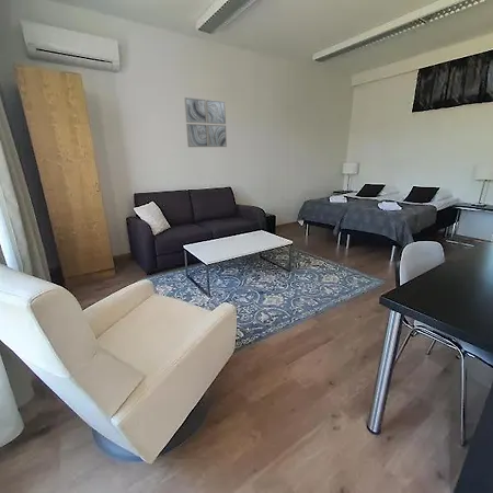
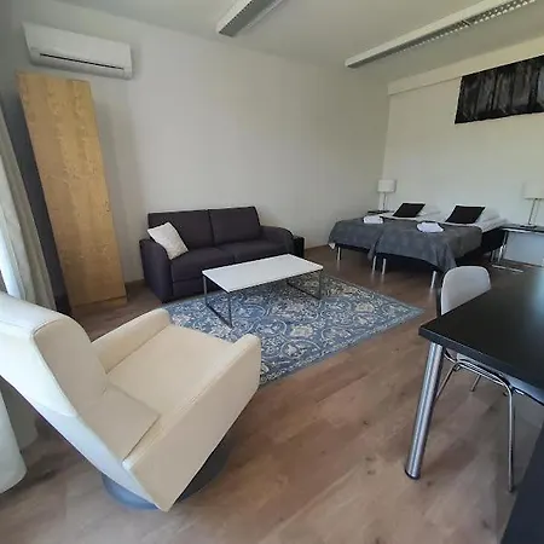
- wall art [183,96,228,148]
